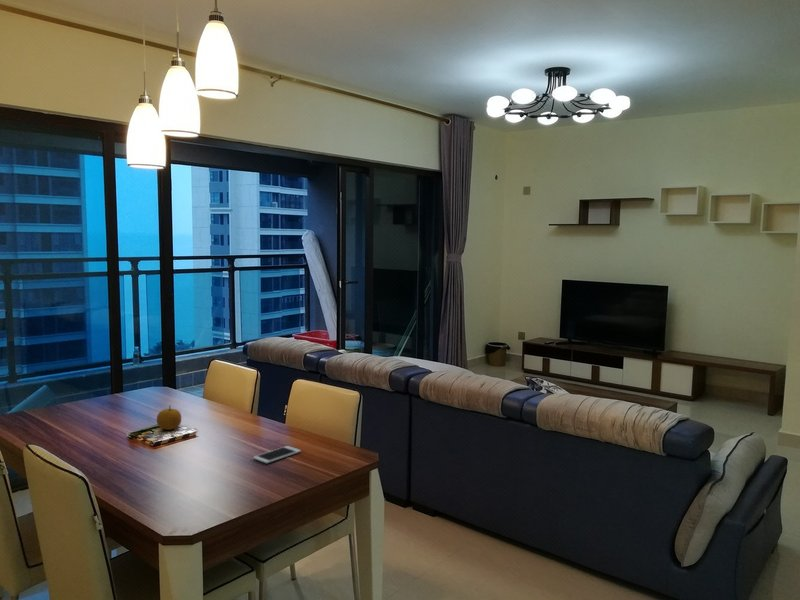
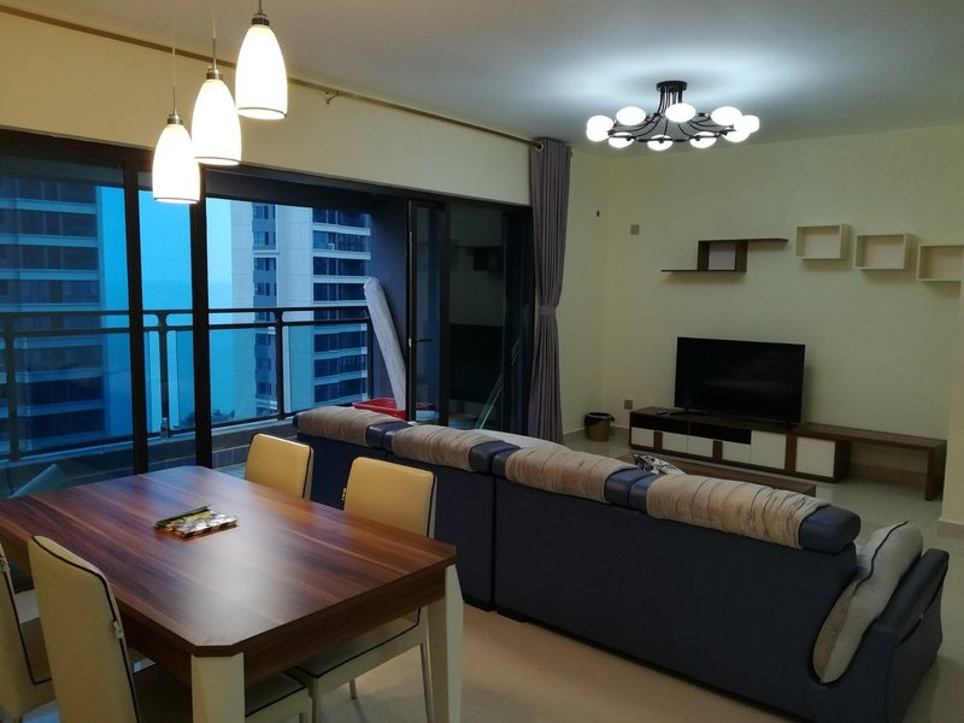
- cell phone [252,445,302,464]
- fruit [156,404,182,431]
